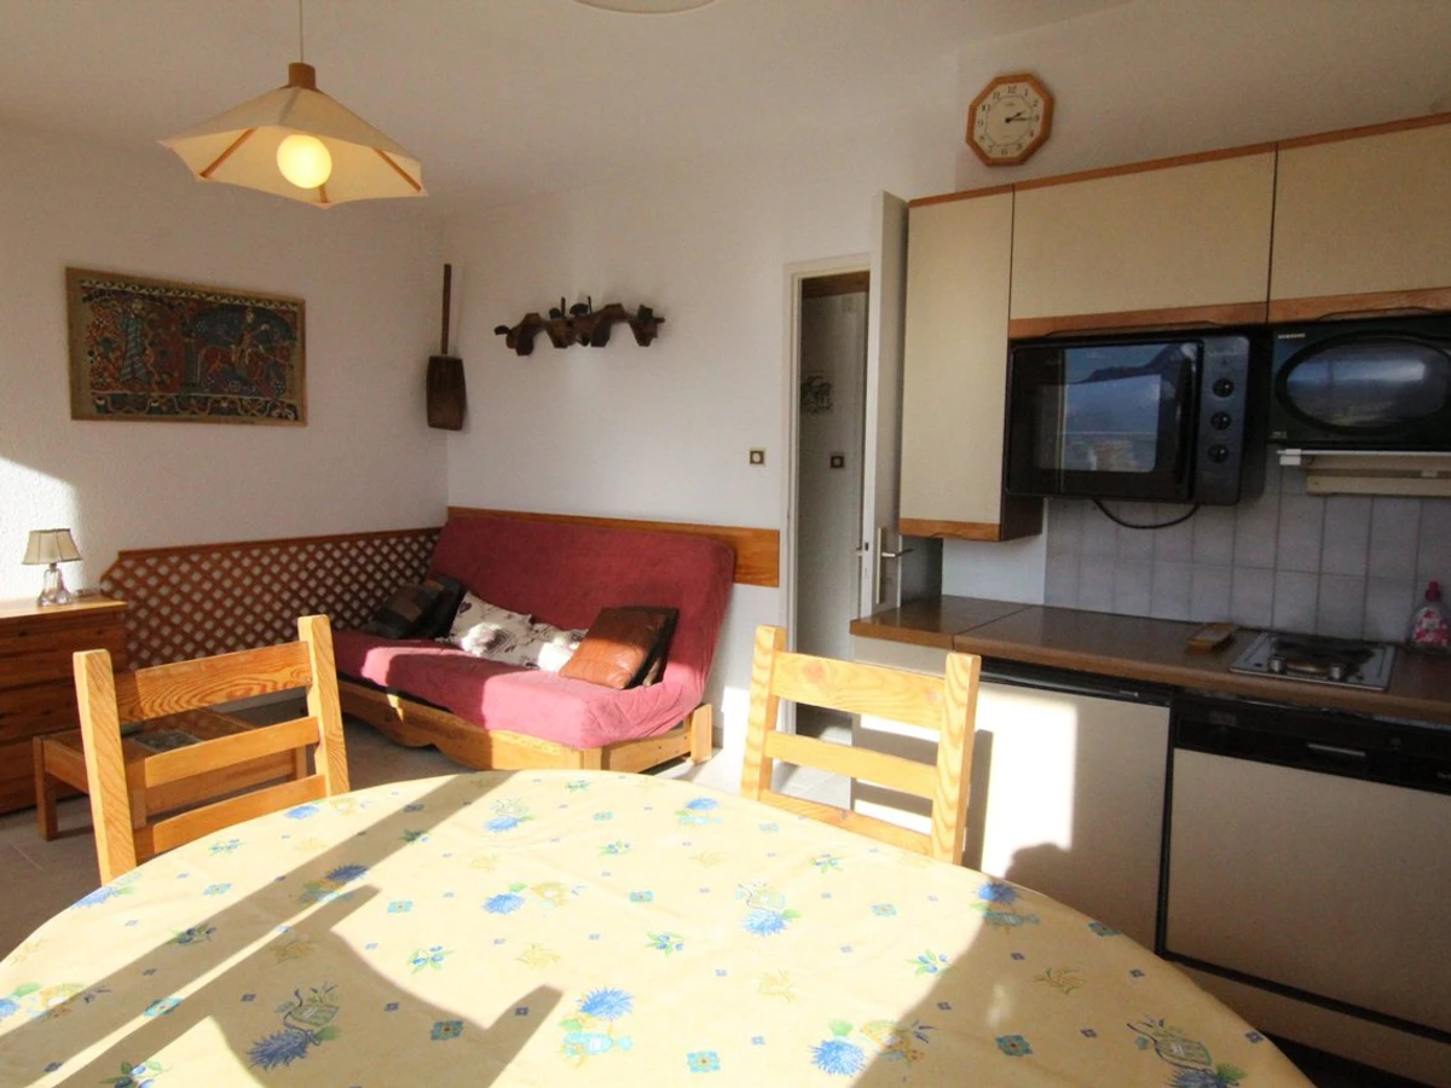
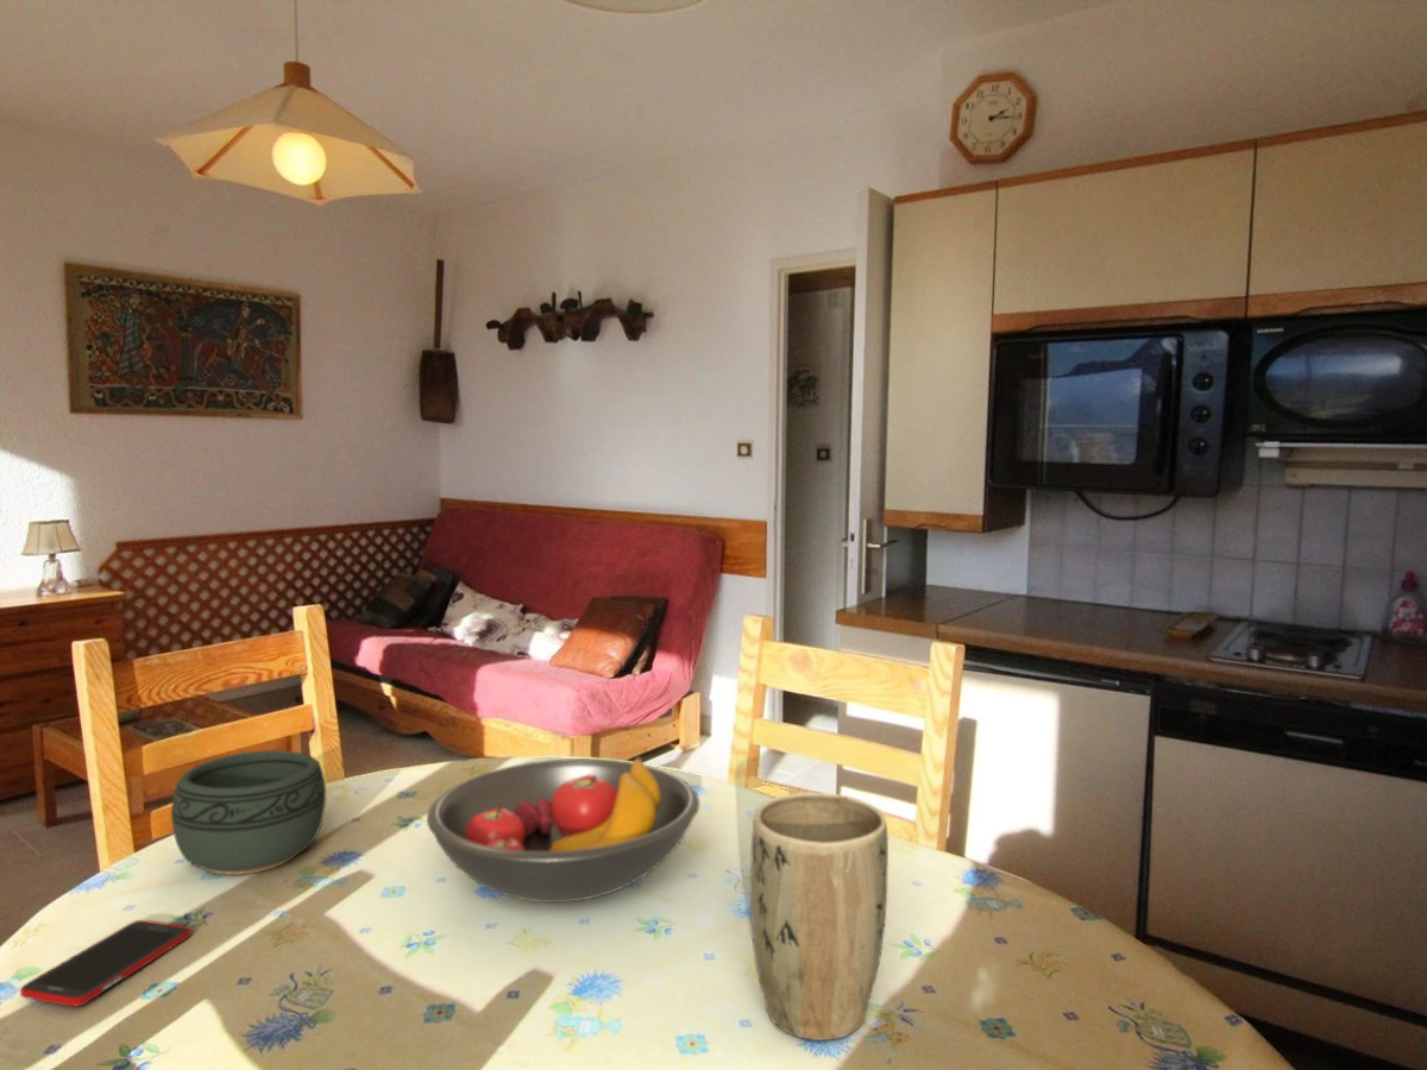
+ cell phone [19,919,193,1007]
+ fruit bowl [426,755,700,904]
+ plant pot [749,791,889,1041]
+ bowl [170,749,327,876]
